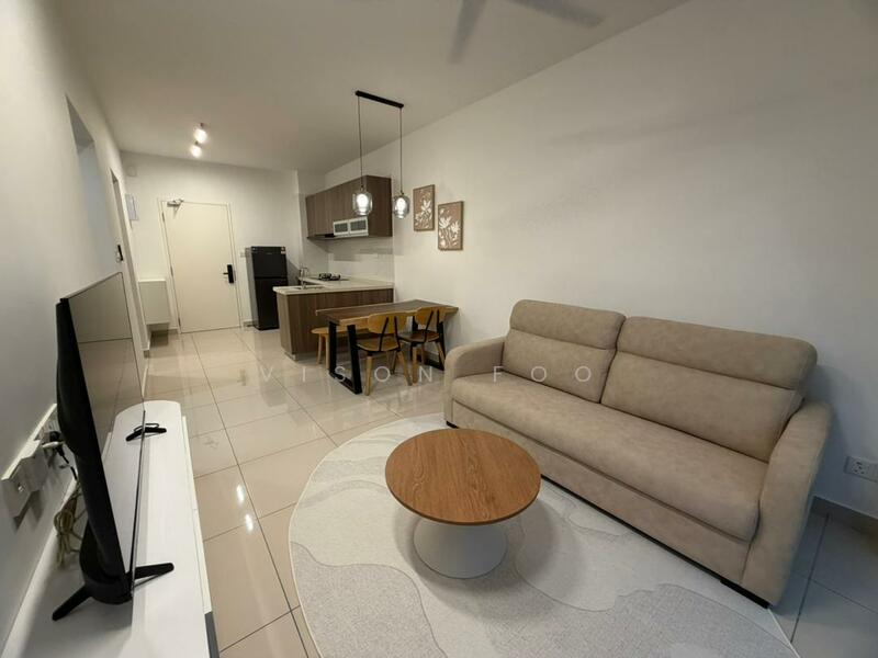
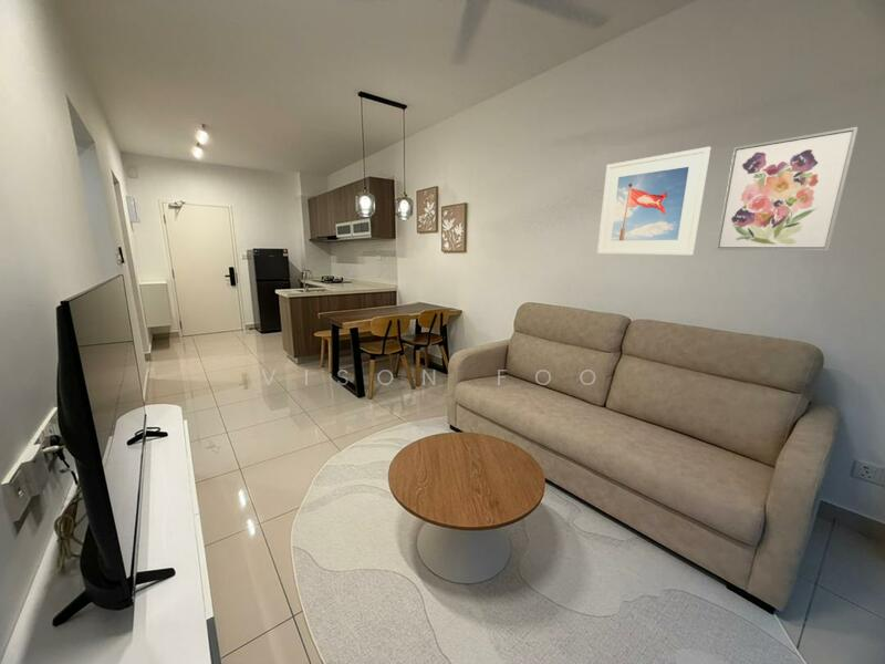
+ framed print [596,146,711,257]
+ wall art [715,126,860,252]
